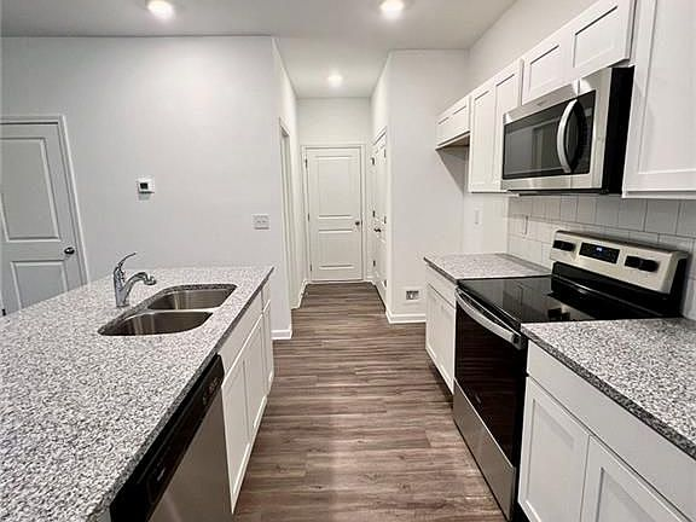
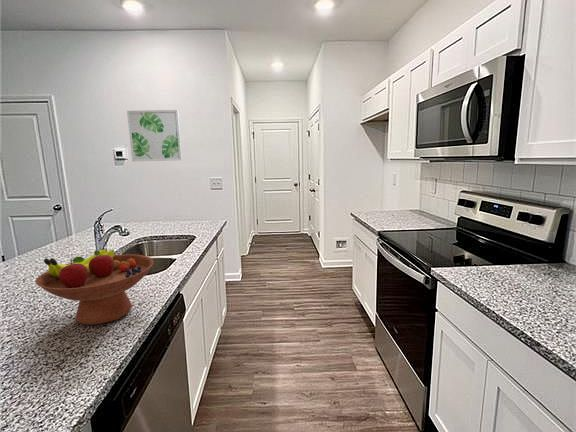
+ fruit bowl [35,248,155,326]
+ wall art [126,109,183,162]
